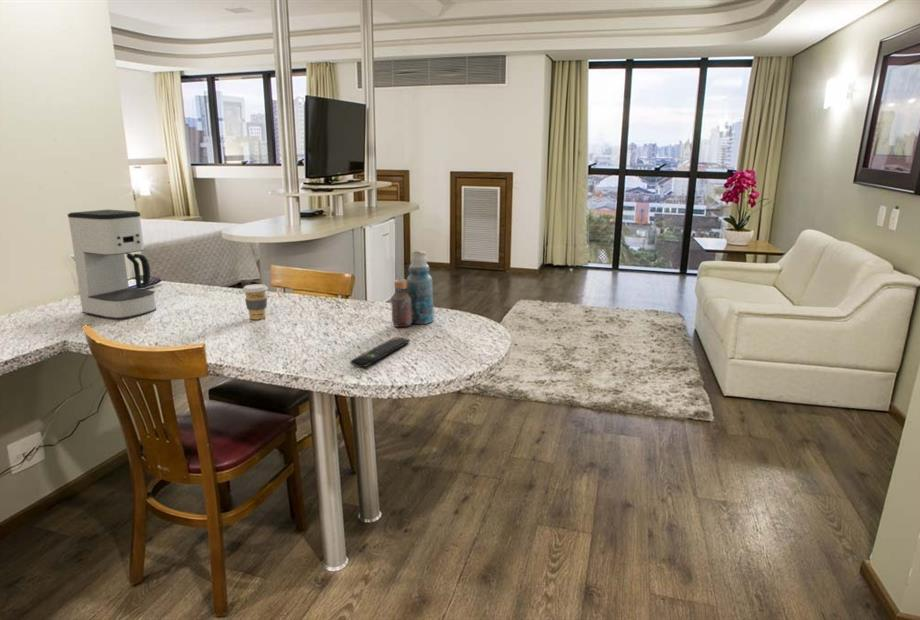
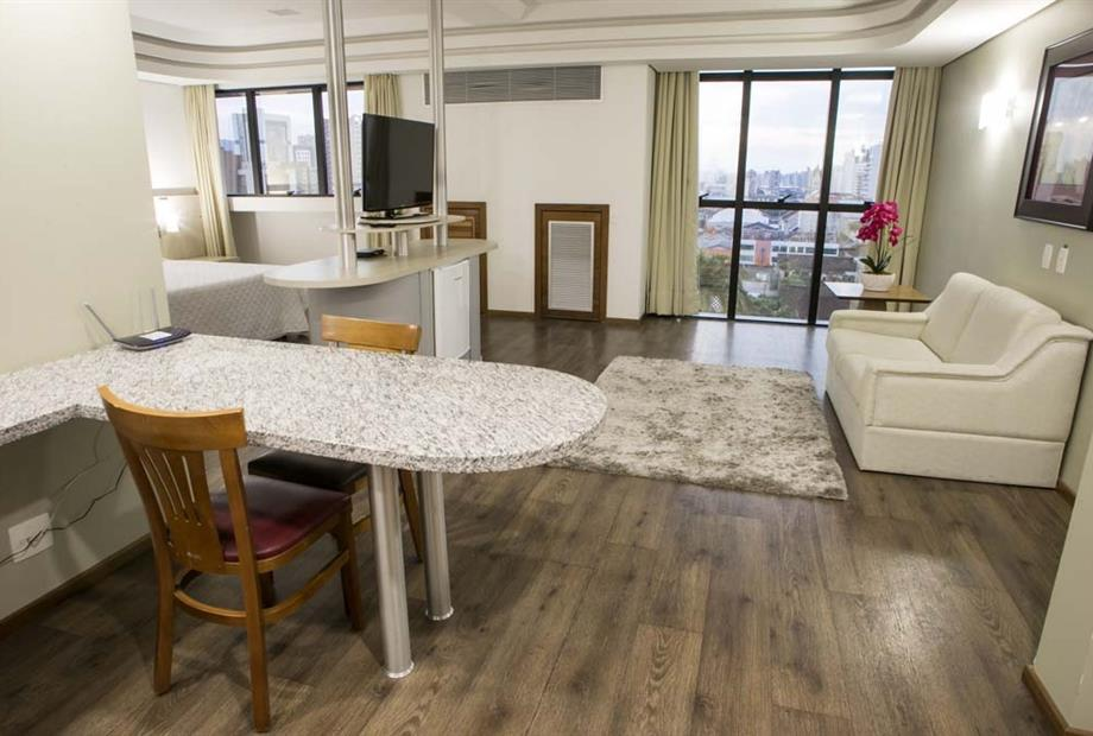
- coffee maker [67,209,157,320]
- bottle [390,249,435,328]
- coffee cup [241,283,269,320]
- remote control [350,336,411,368]
